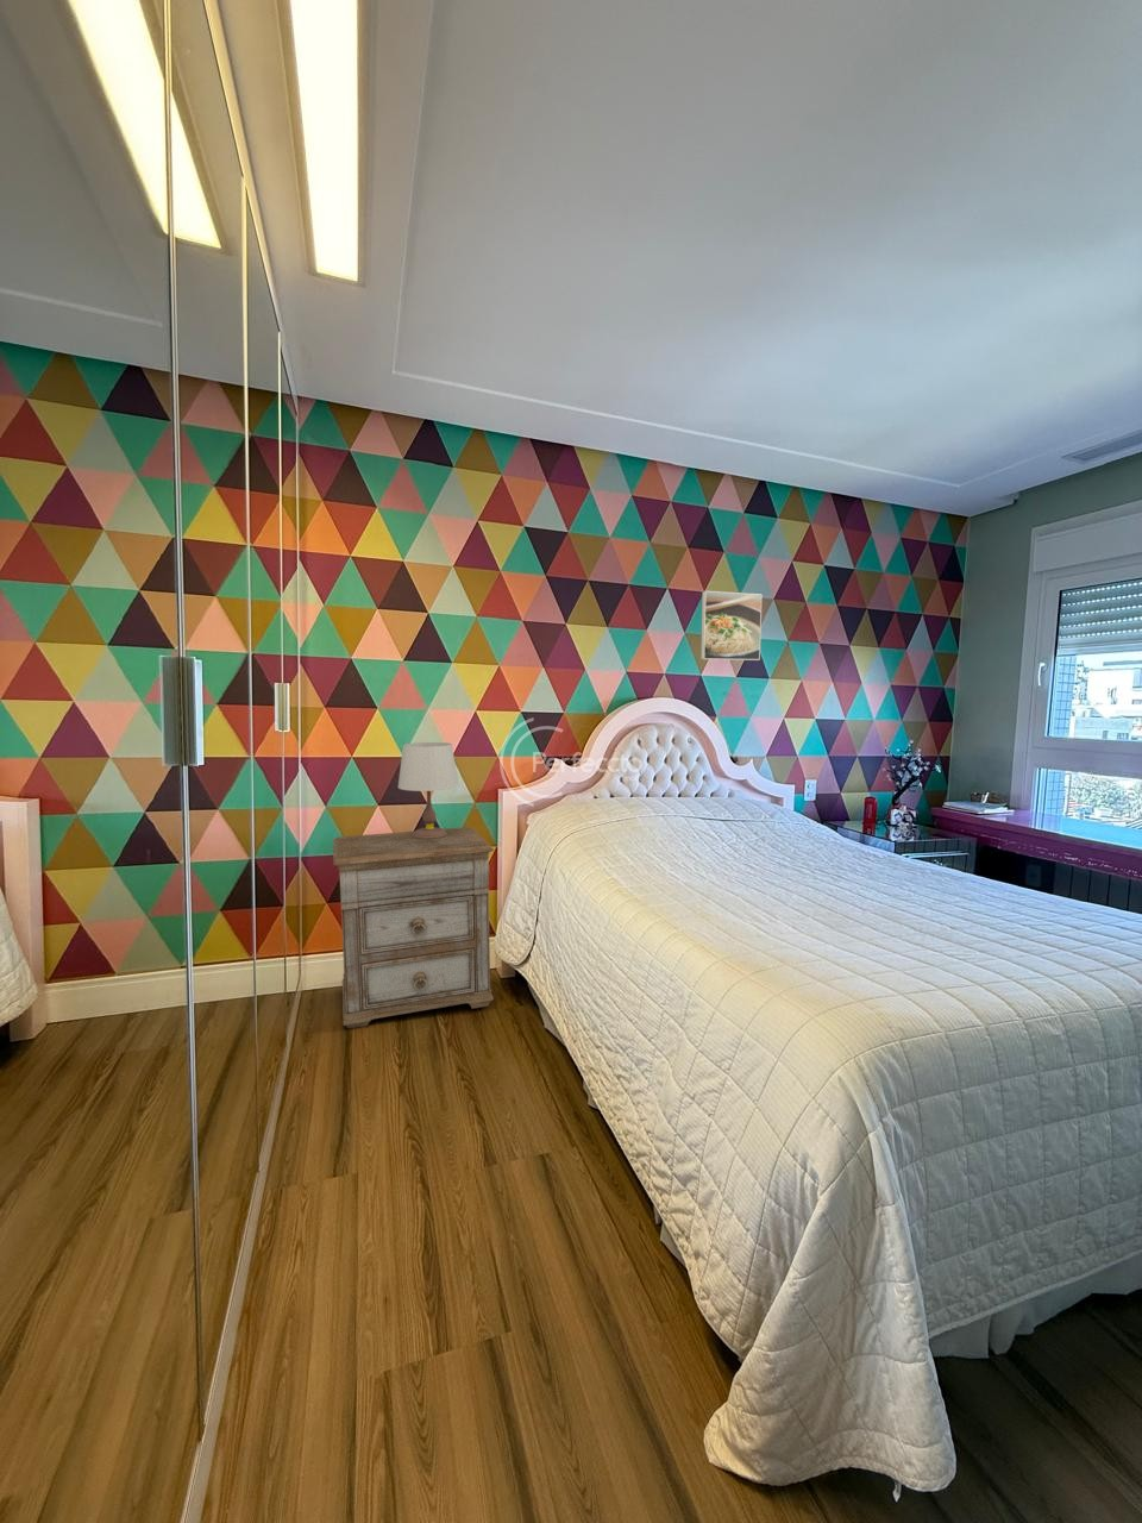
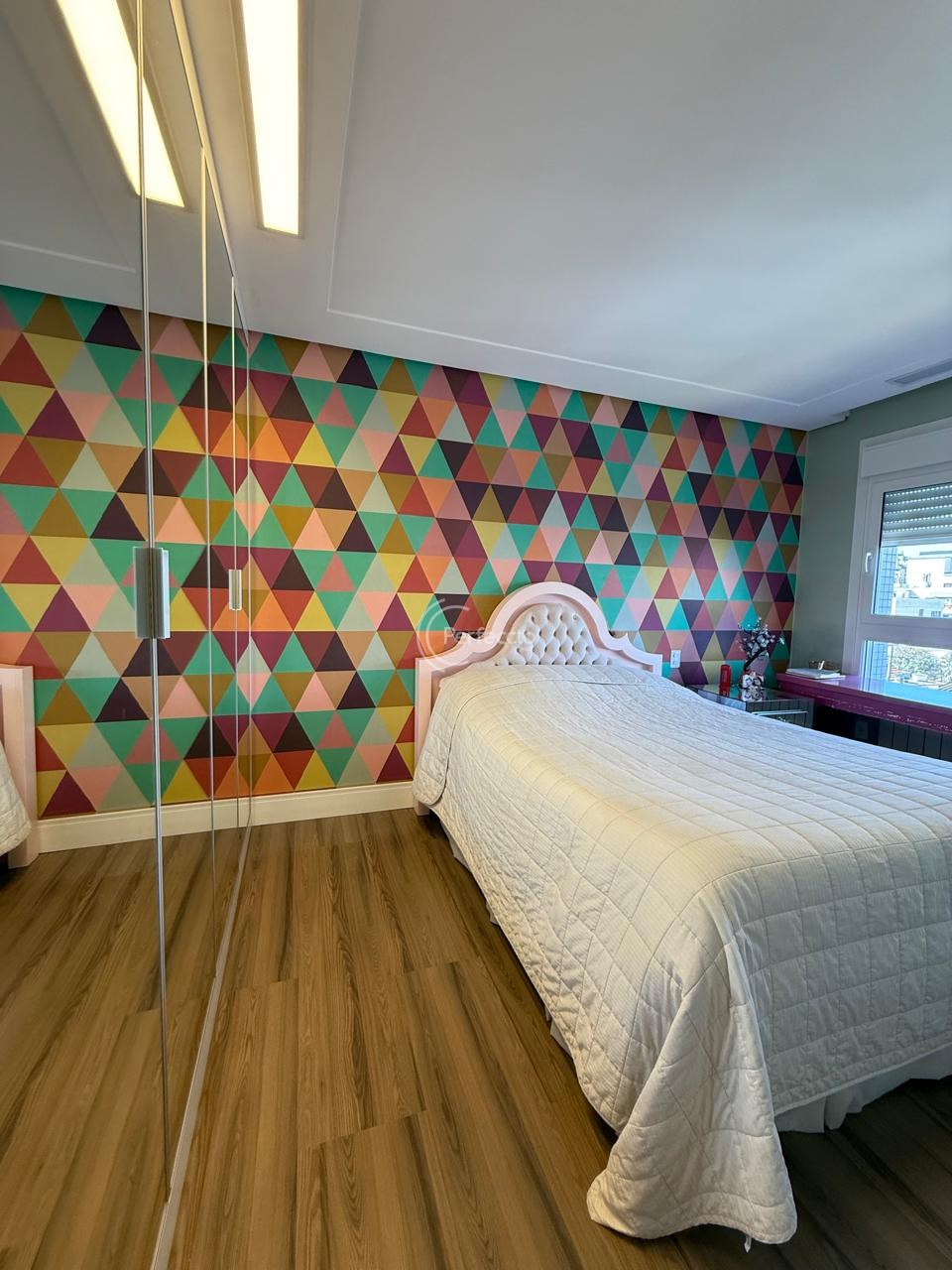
- table lamp [397,741,461,838]
- nightstand [332,826,495,1029]
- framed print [699,590,763,662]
